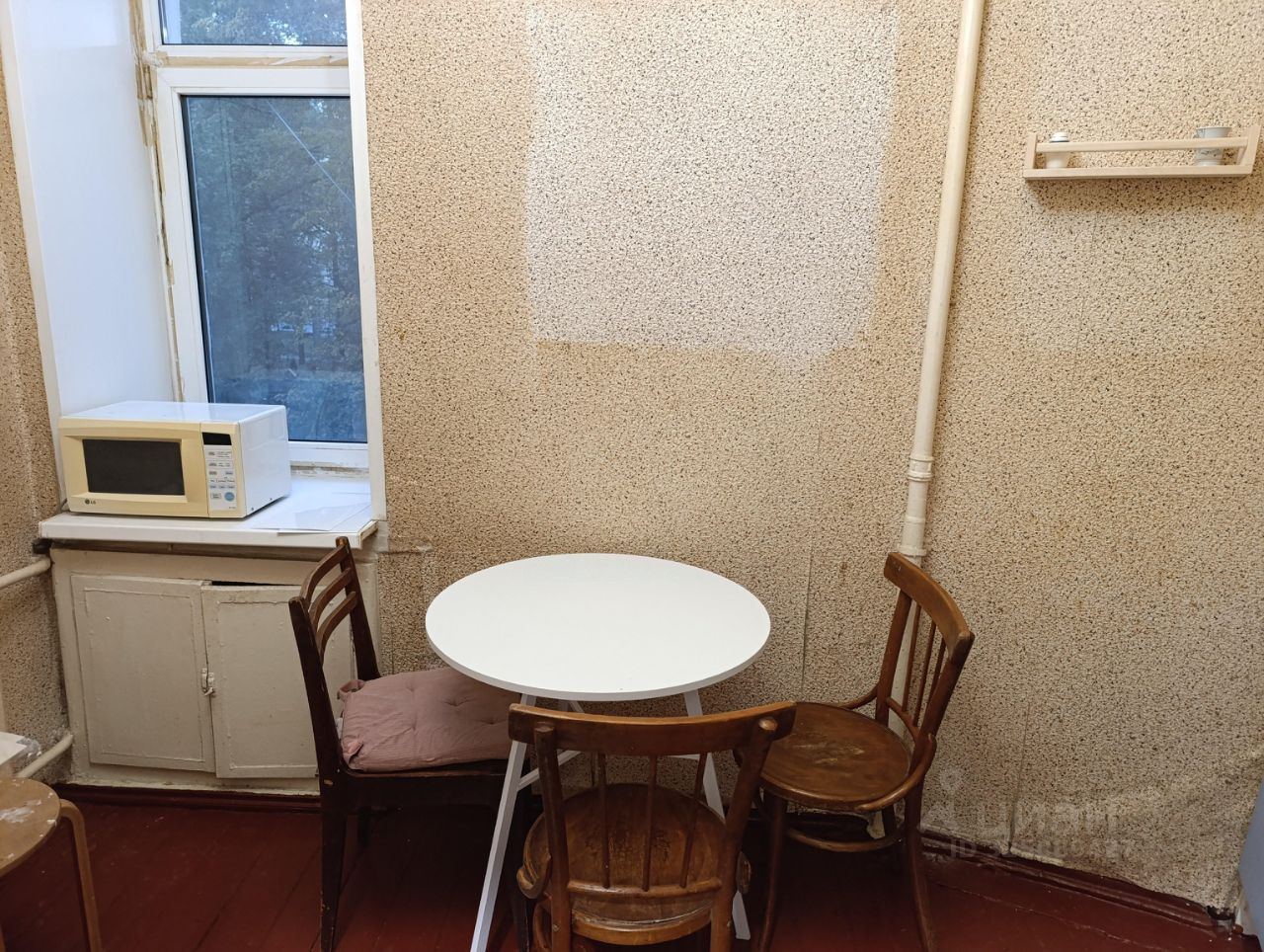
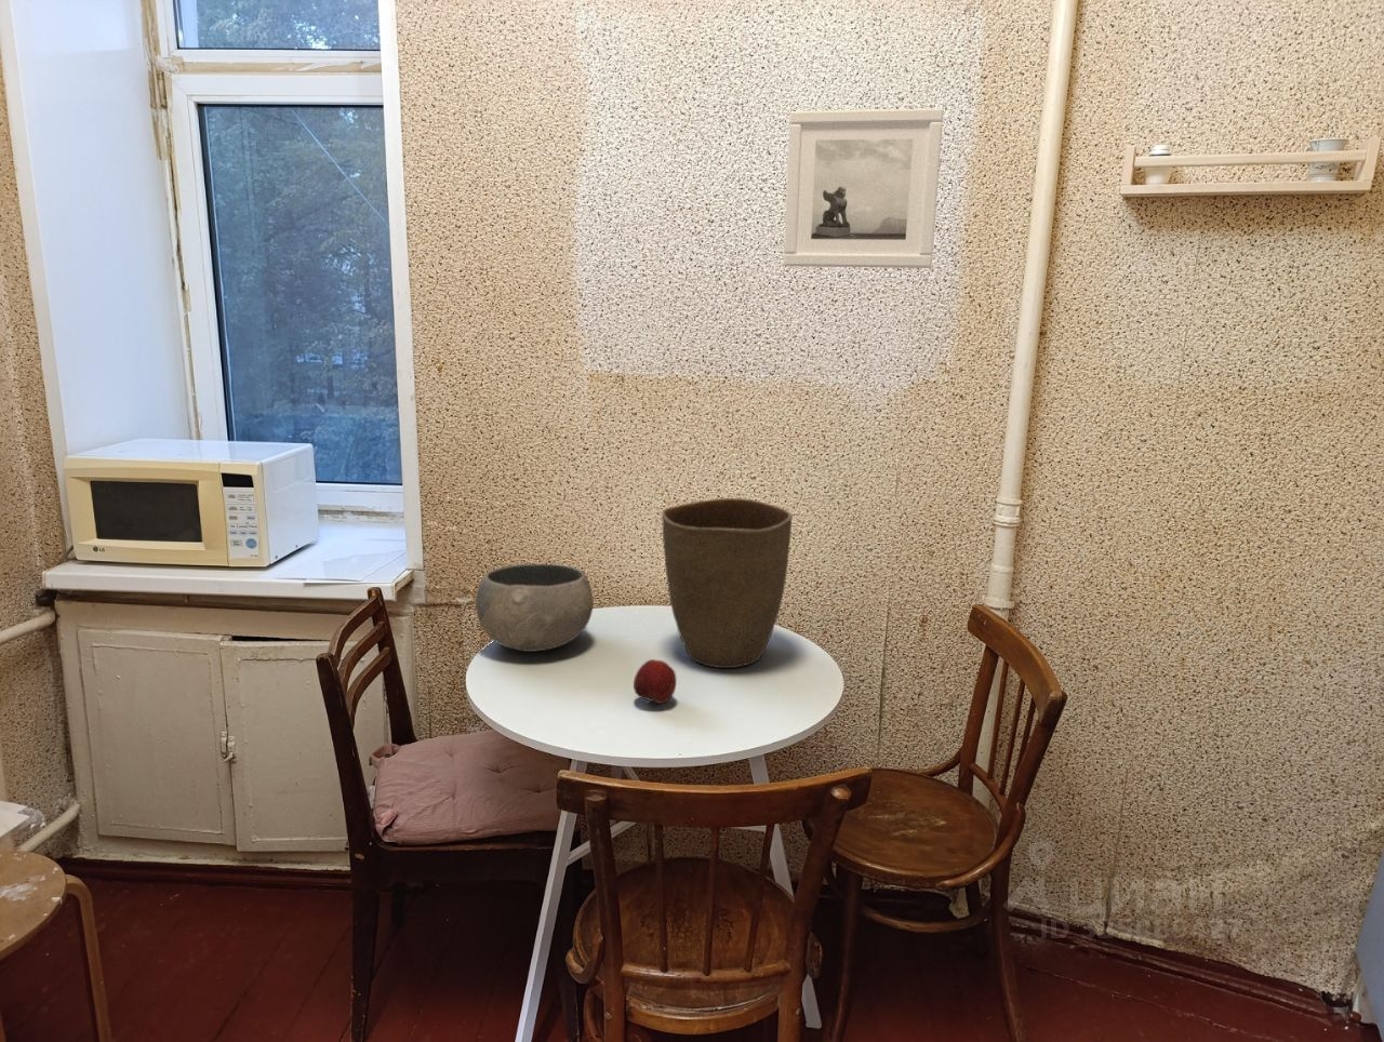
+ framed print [783,107,945,269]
+ apple [633,658,677,705]
+ vase [660,497,794,669]
+ bowl [475,564,595,652]
